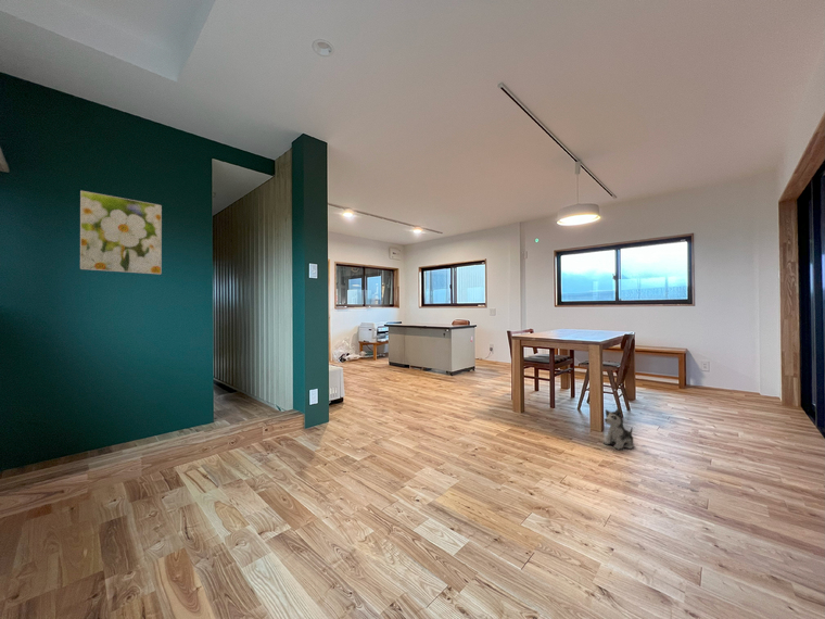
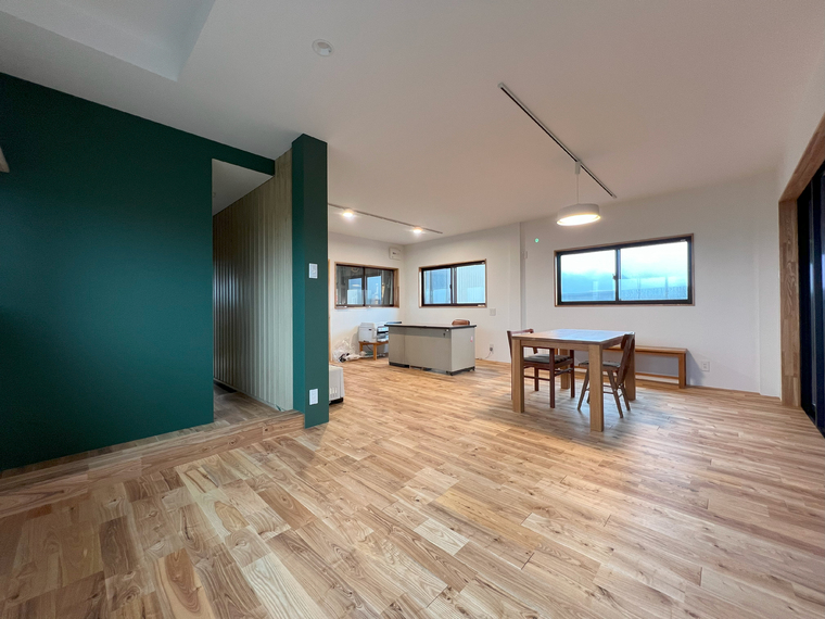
- plush toy [601,407,635,451]
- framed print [79,189,163,276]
